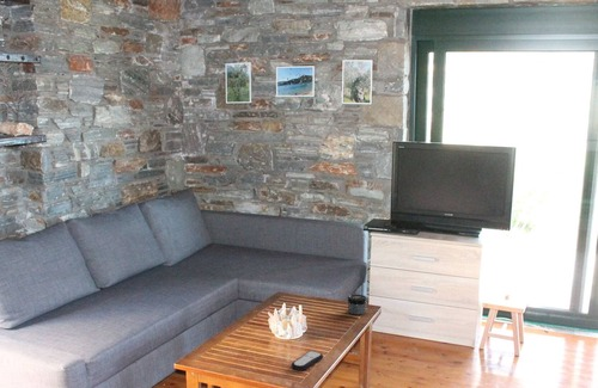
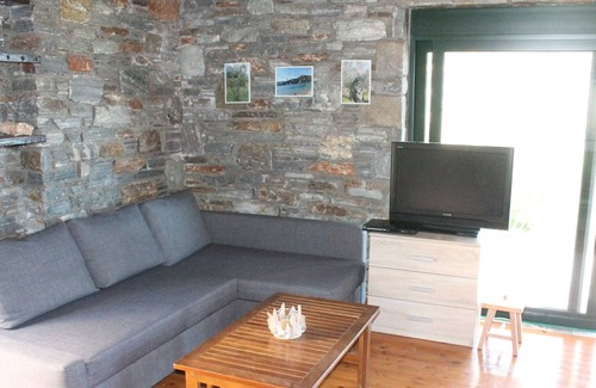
- remote control [291,350,324,371]
- jar [347,294,368,316]
